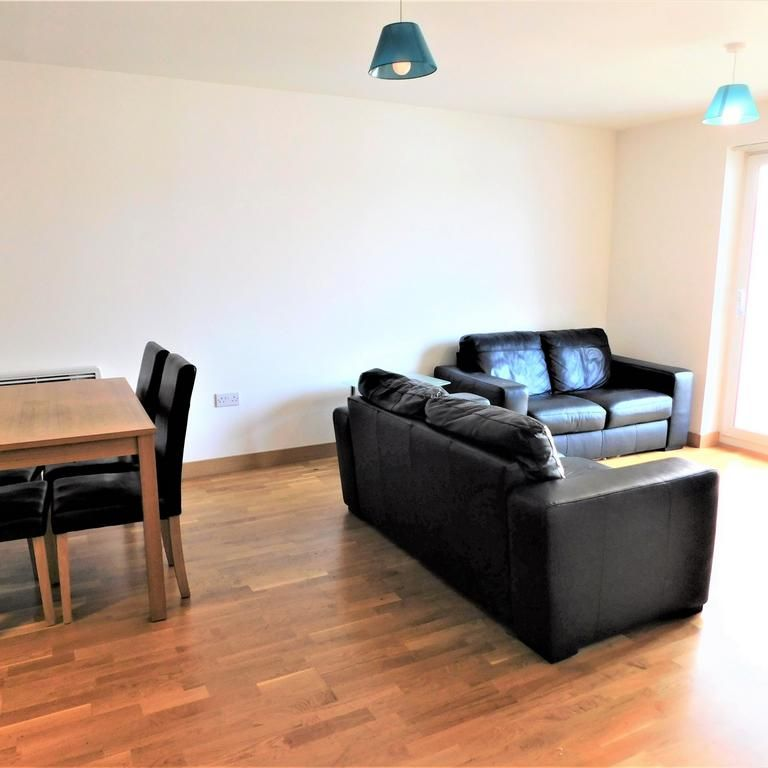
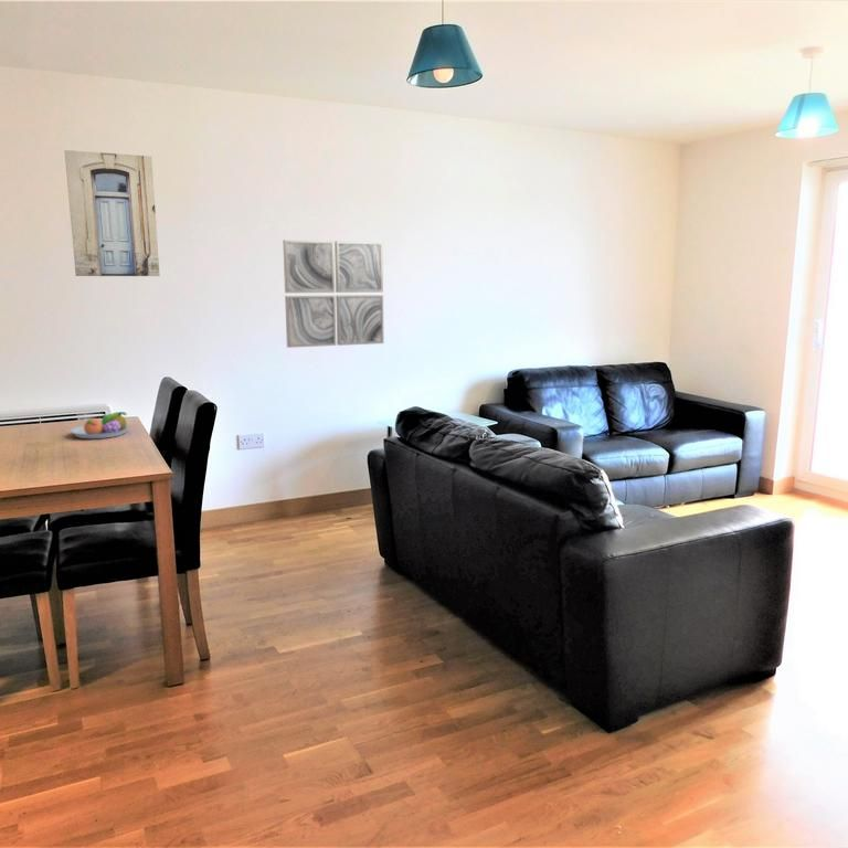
+ wall art [282,239,384,349]
+ fruit bowl [68,411,131,439]
+ wall art [64,149,161,277]
